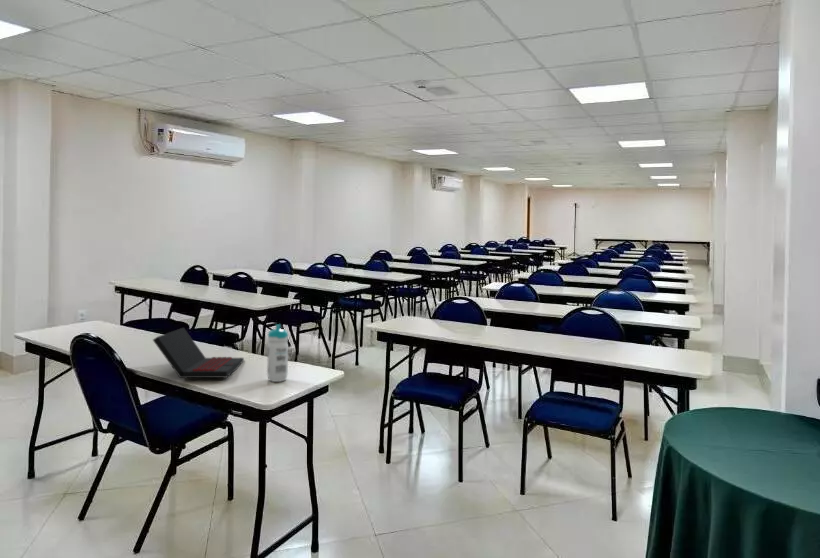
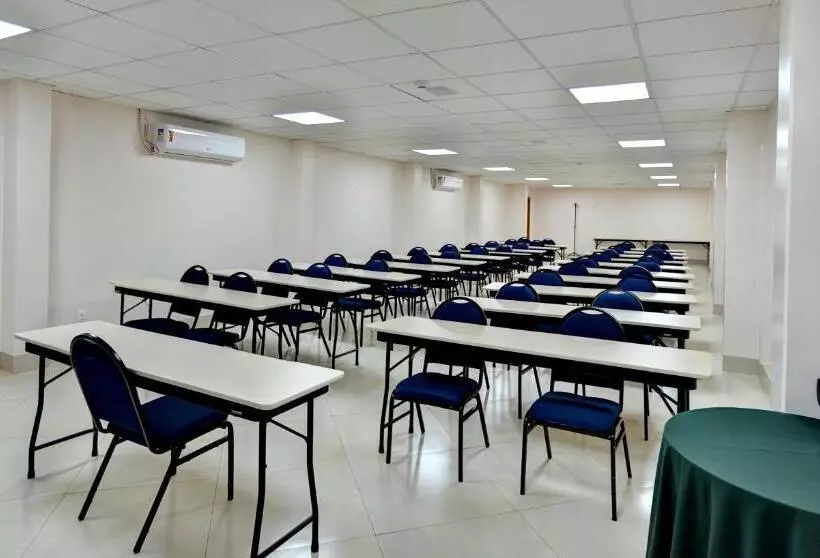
- laptop [152,327,245,379]
- water bottle [266,323,289,383]
